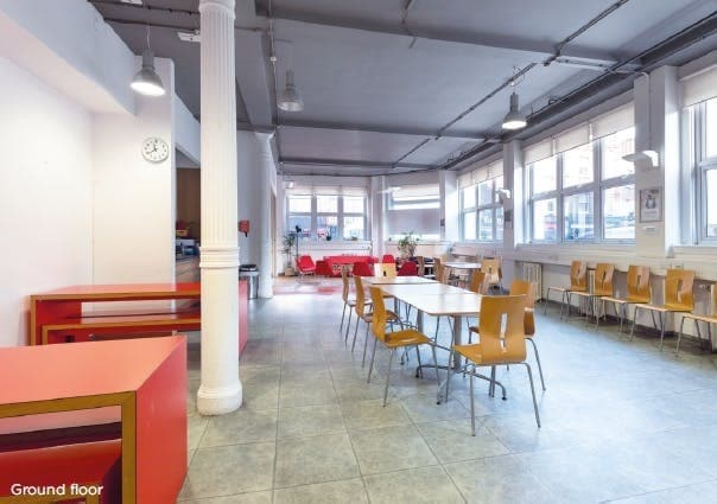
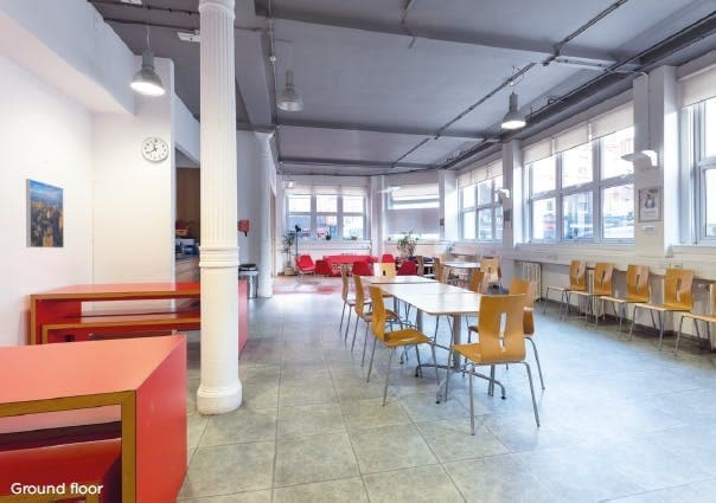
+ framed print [25,178,65,249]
